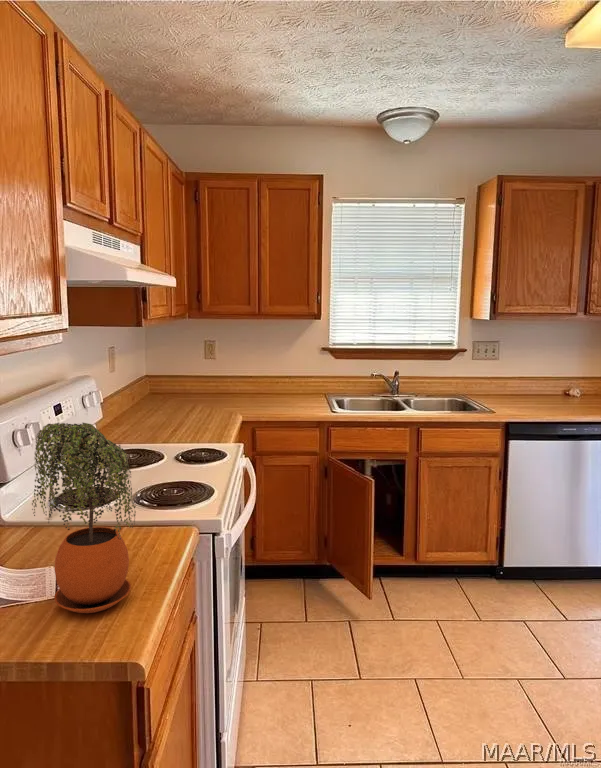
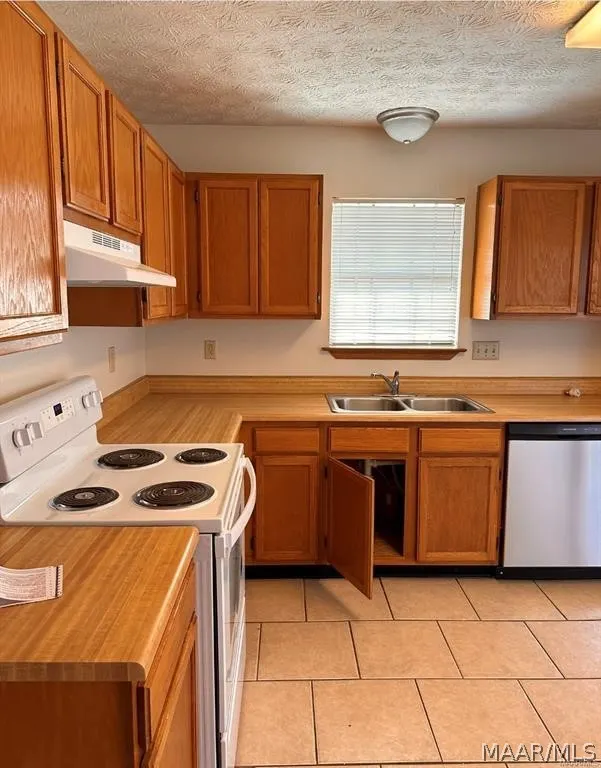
- potted plant [31,422,137,614]
